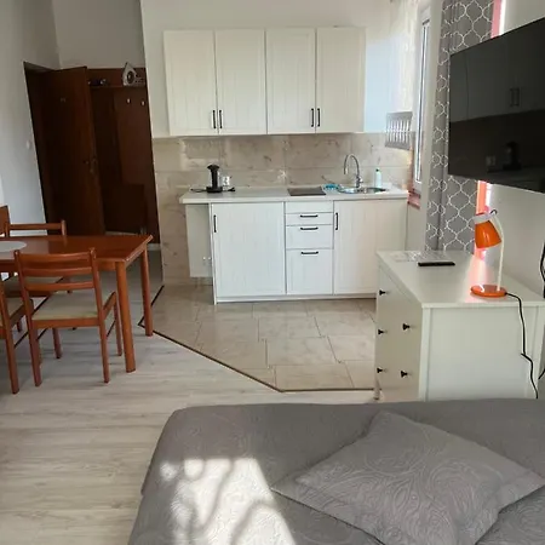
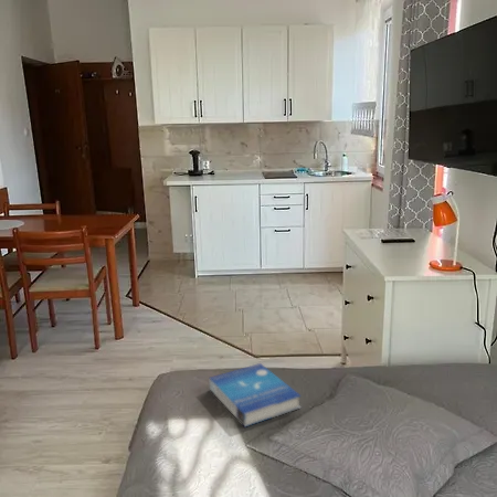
+ book [209,362,302,427]
